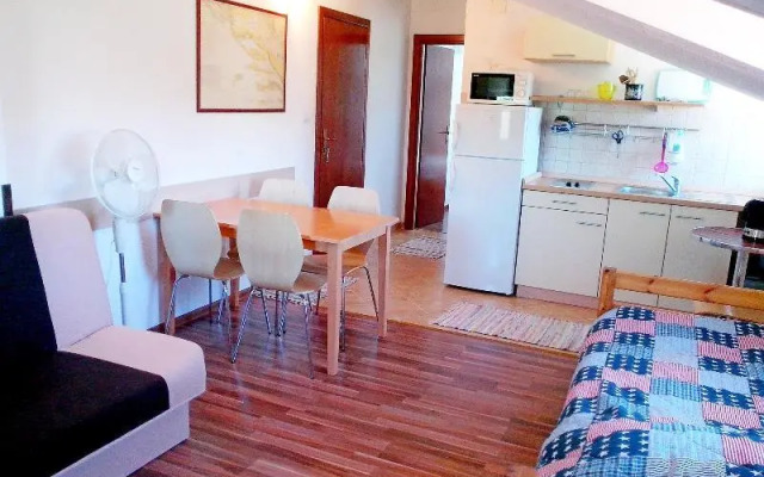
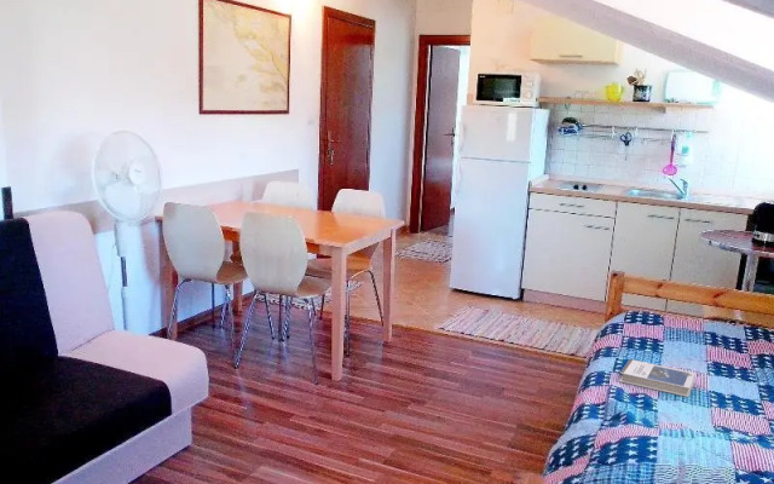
+ hardback book [618,358,697,398]
